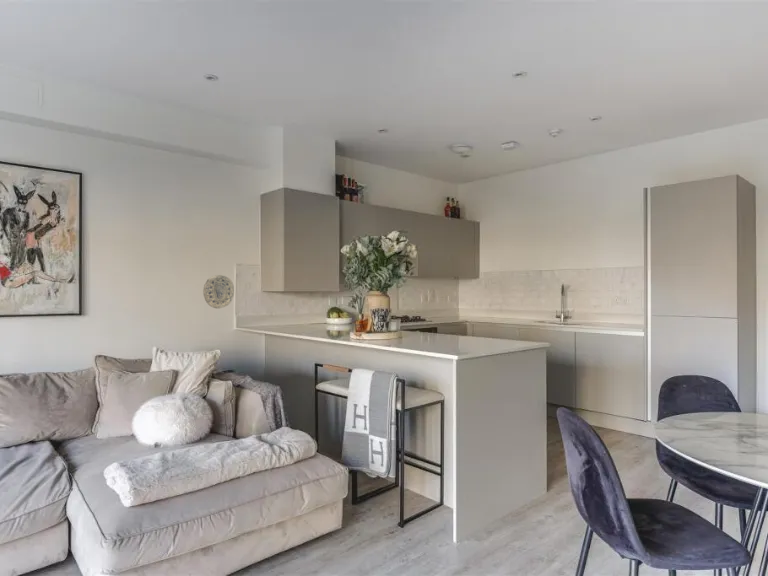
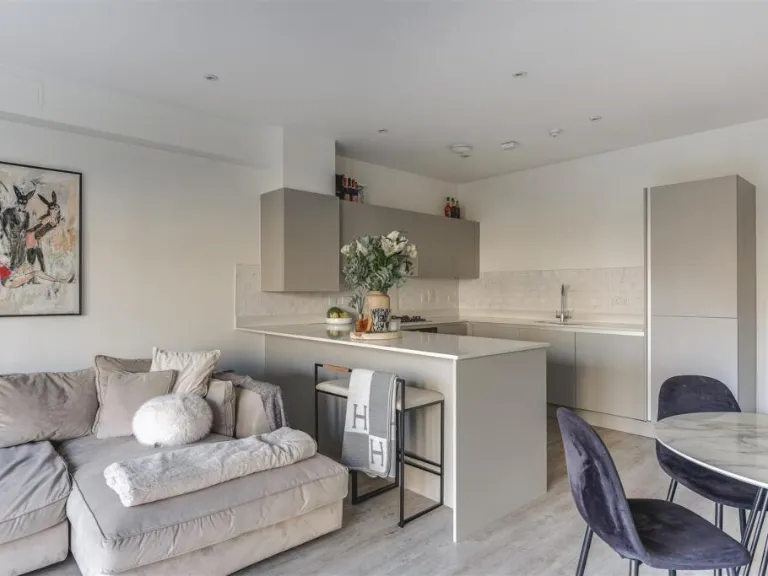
- decorative plate [202,274,235,309]
